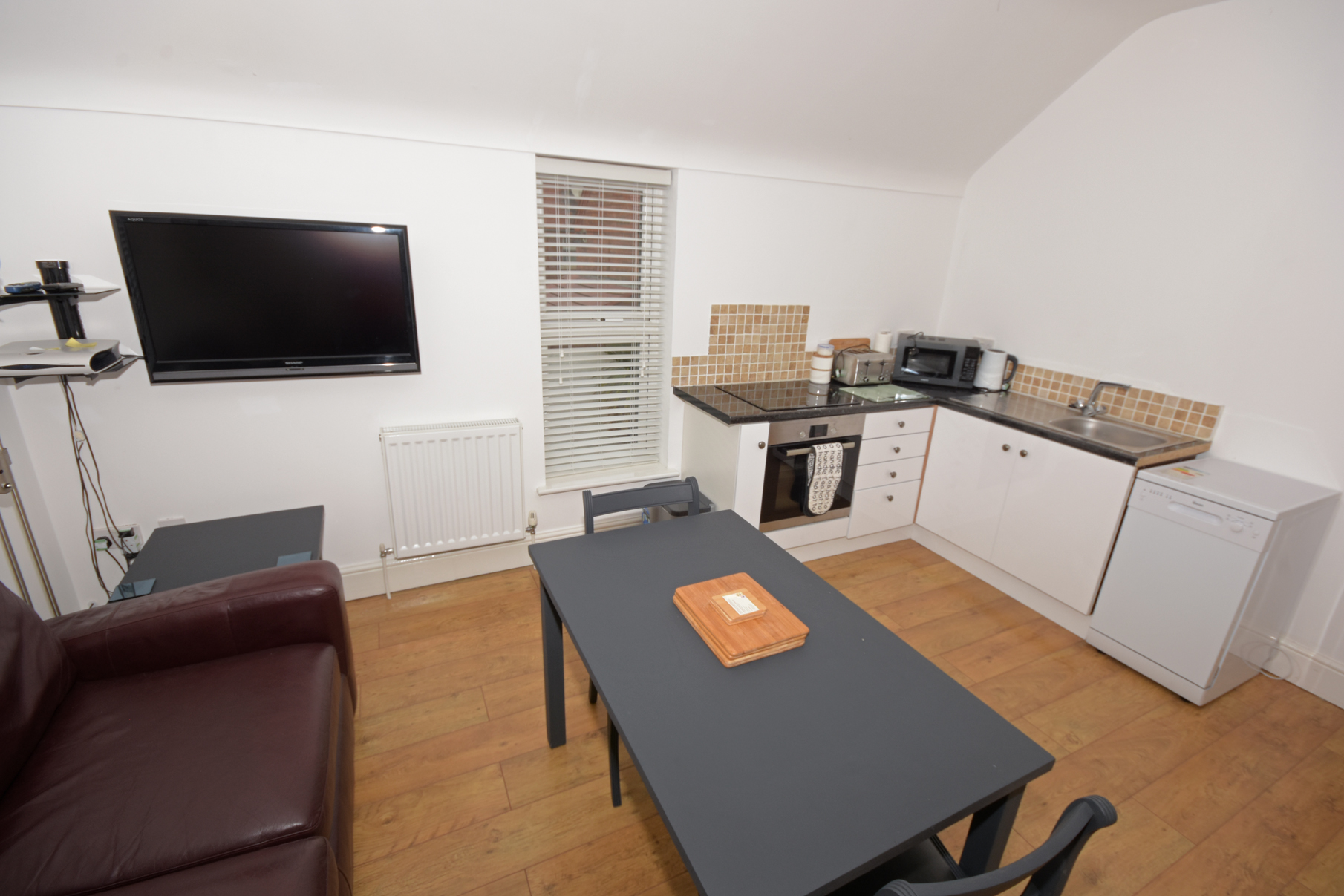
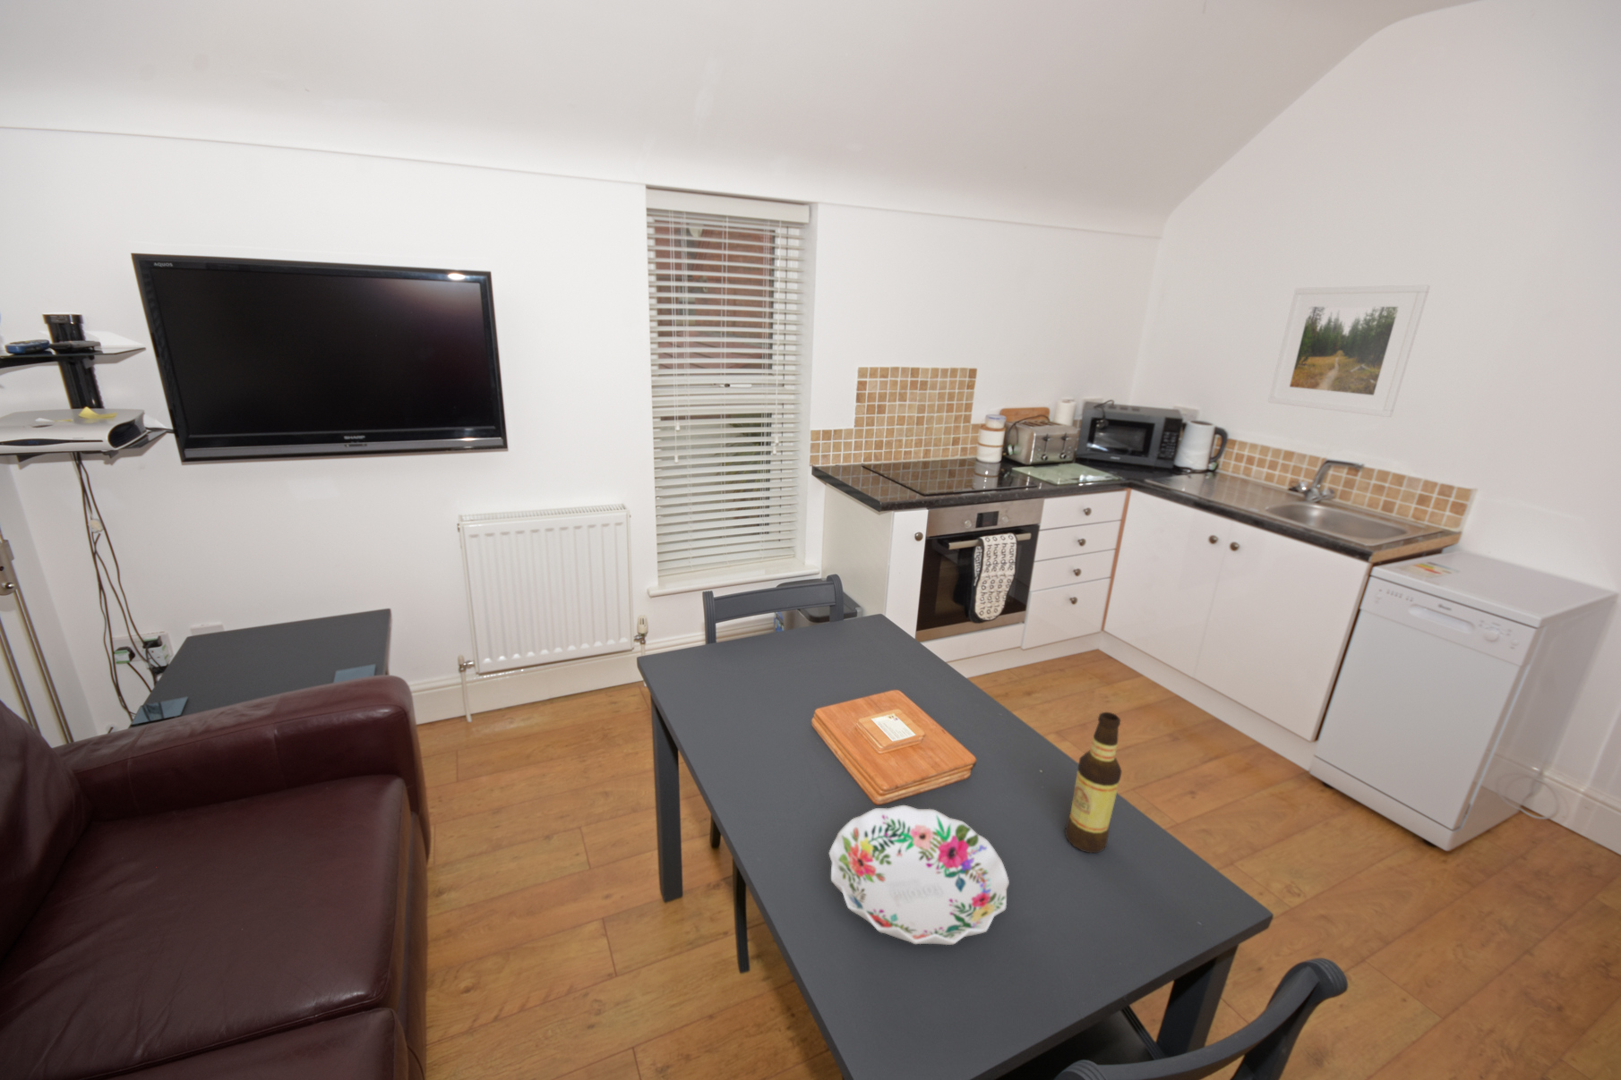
+ decorative bowl [827,804,1011,946]
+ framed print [1268,284,1432,418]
+ bottle [1064,711,1123,853]
